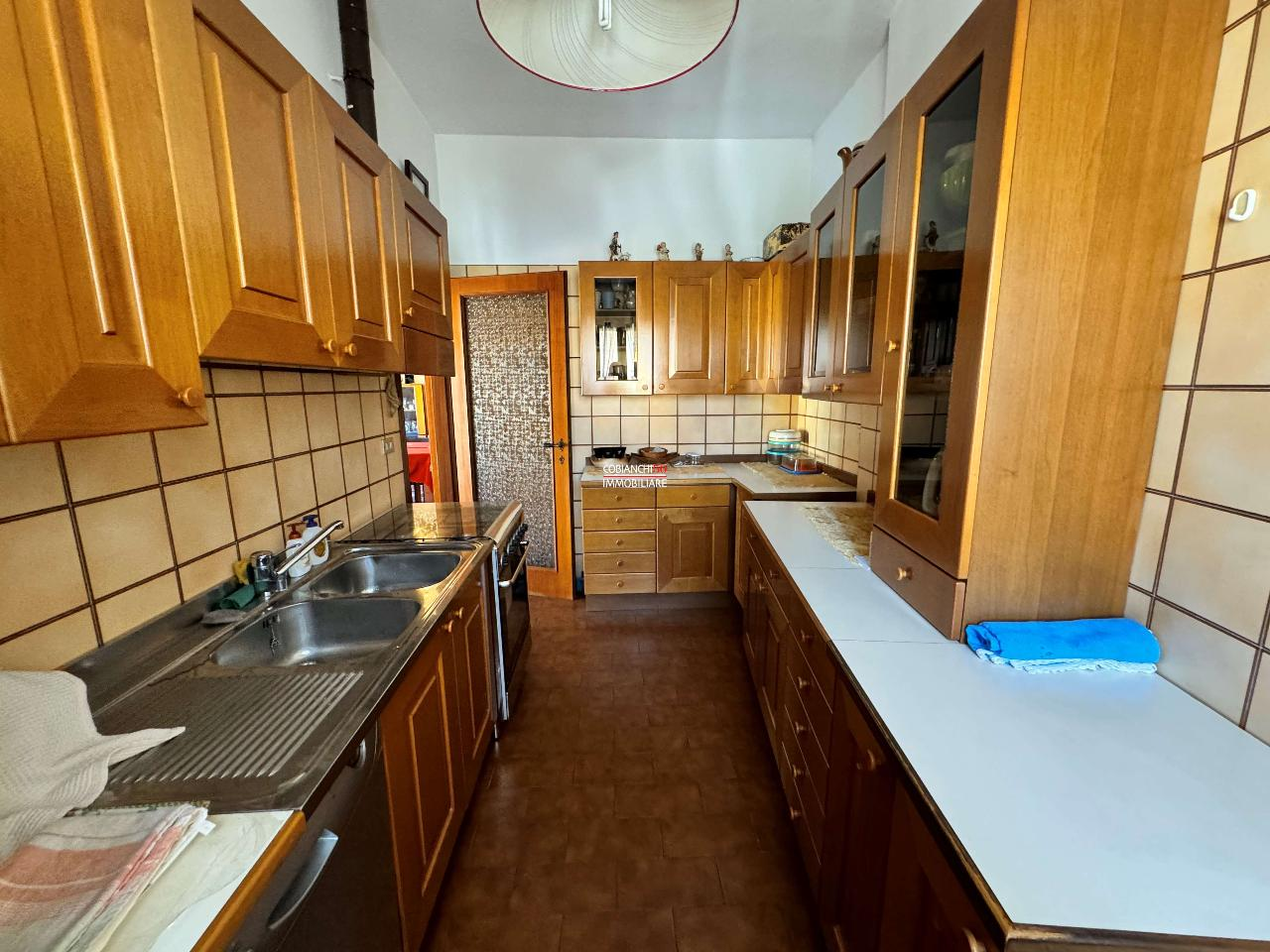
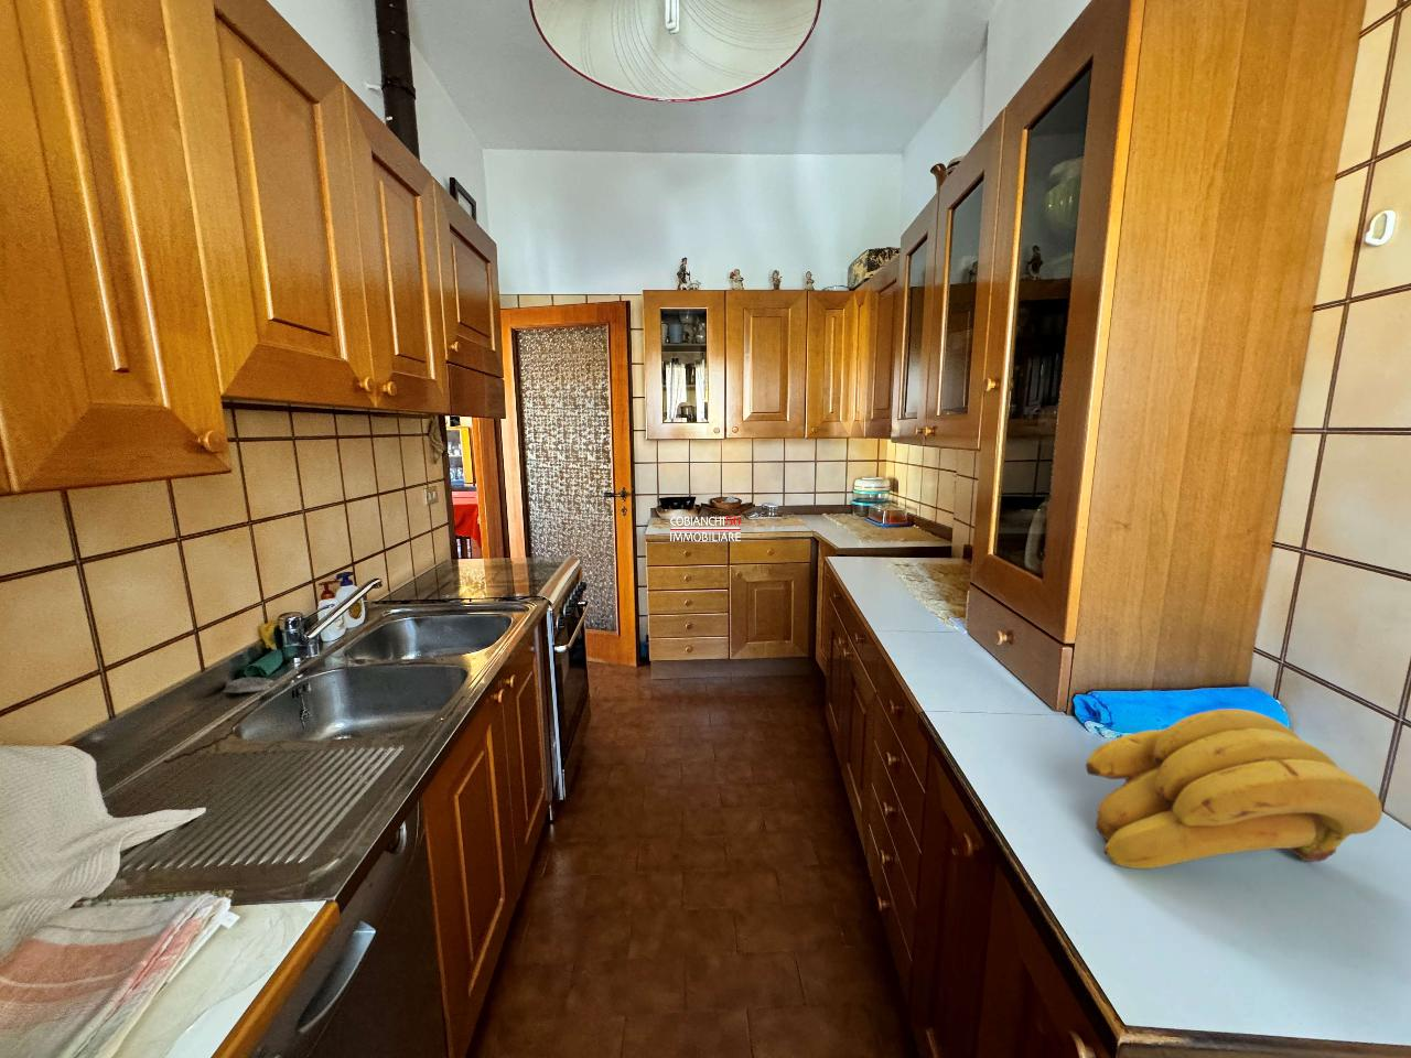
+ banana bunch [1084,708,1383,869]
